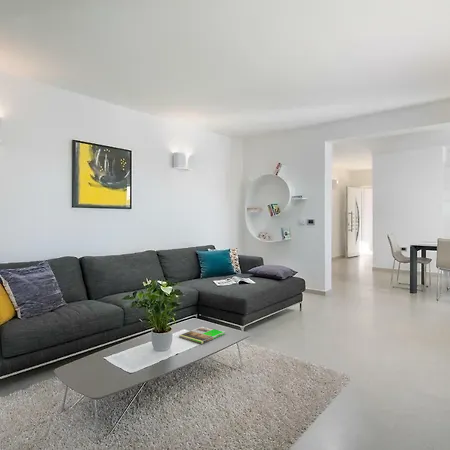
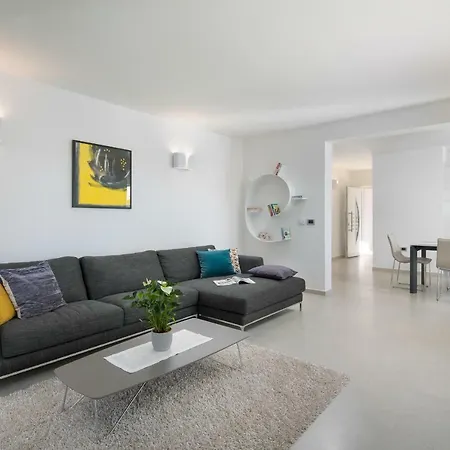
- magazine [178,325,226,345]
